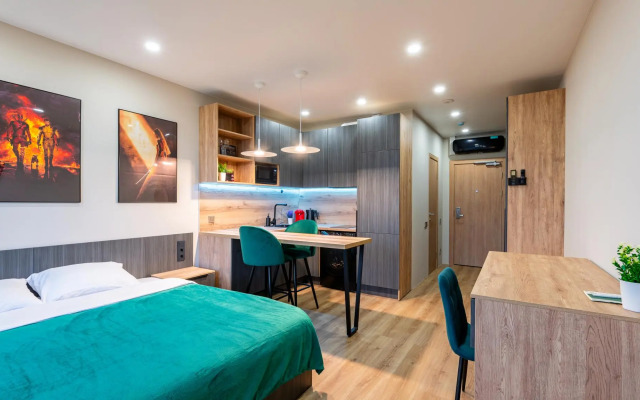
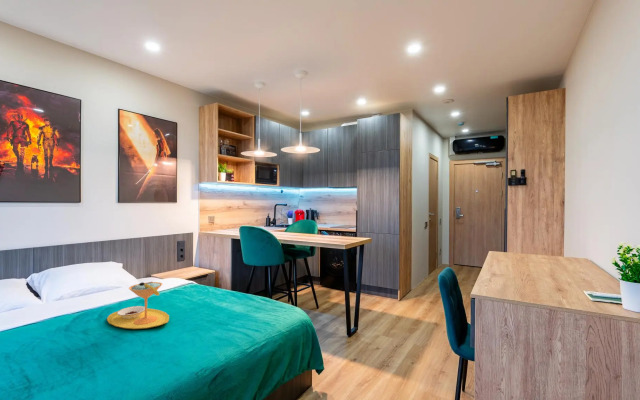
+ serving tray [106,281,170,330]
